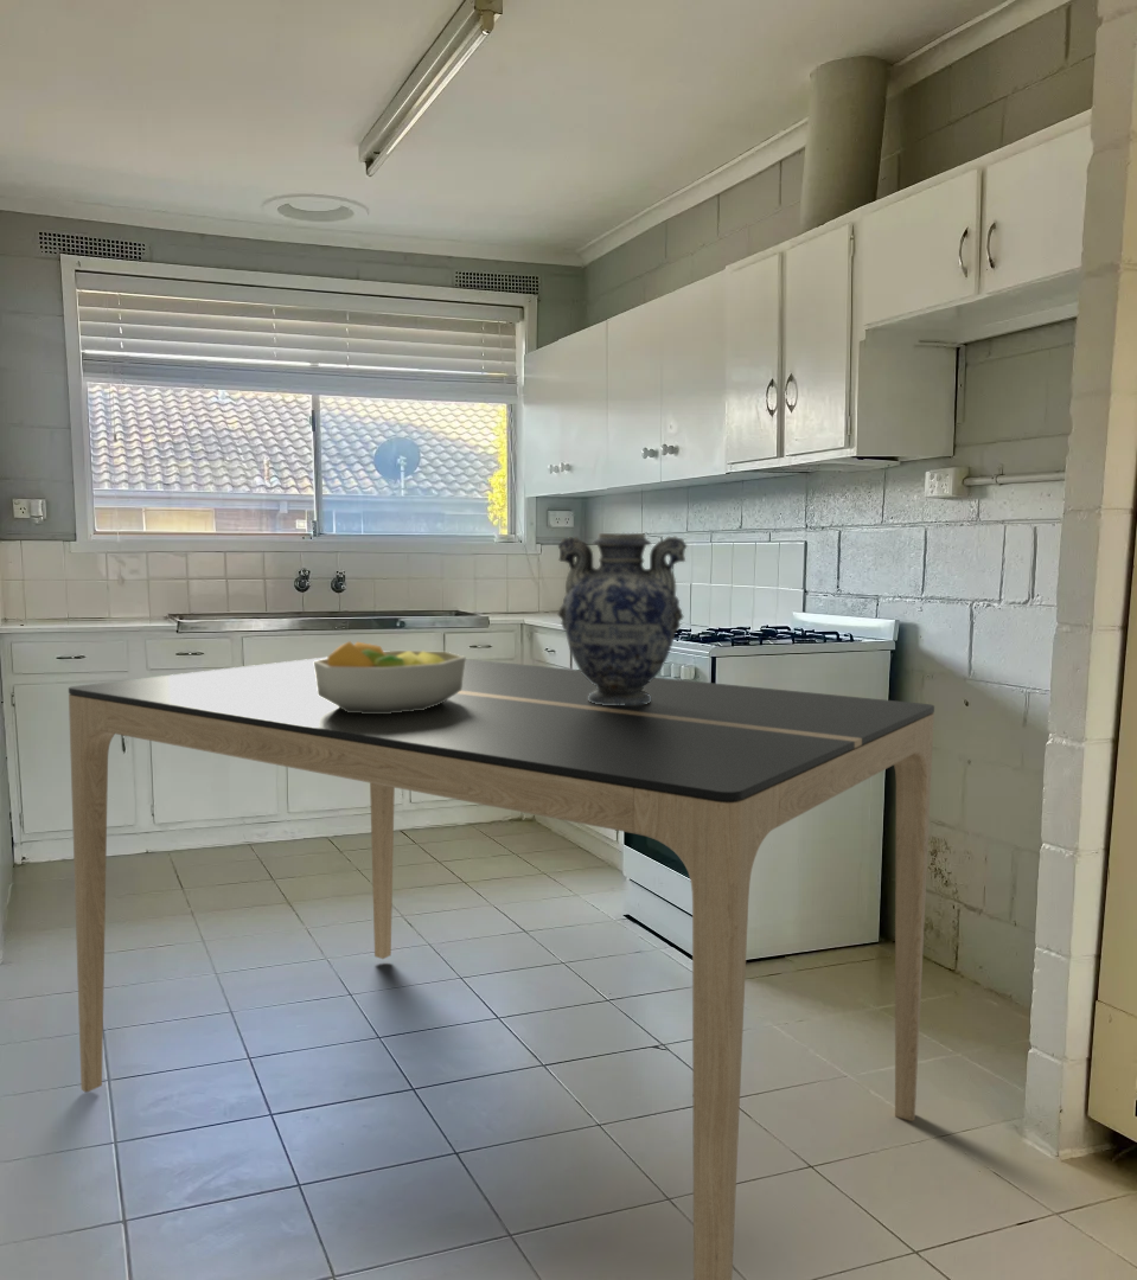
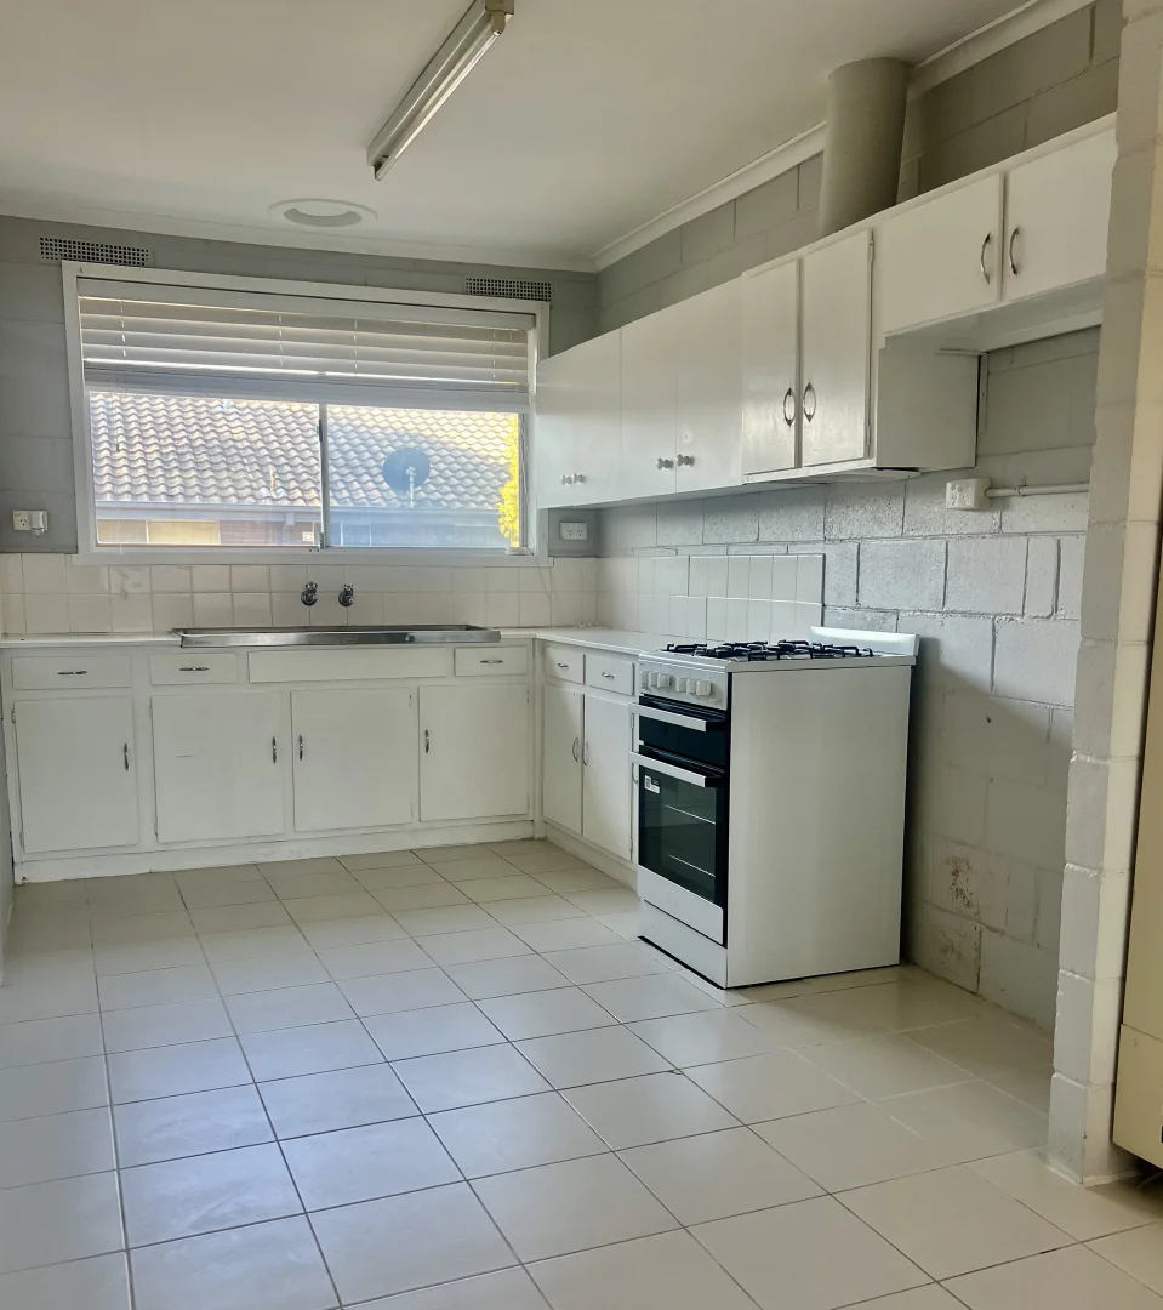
- dining table [68,657,935,1280]
- vase [557,532,688,705]
- fruit bowl [313,640,467,713]
